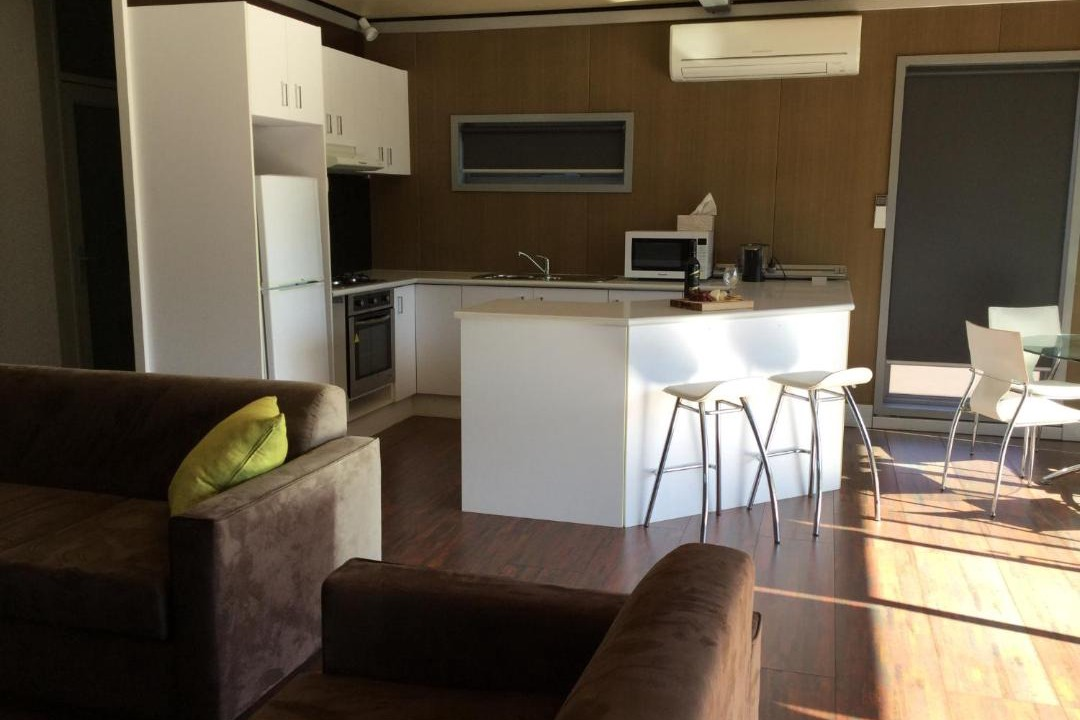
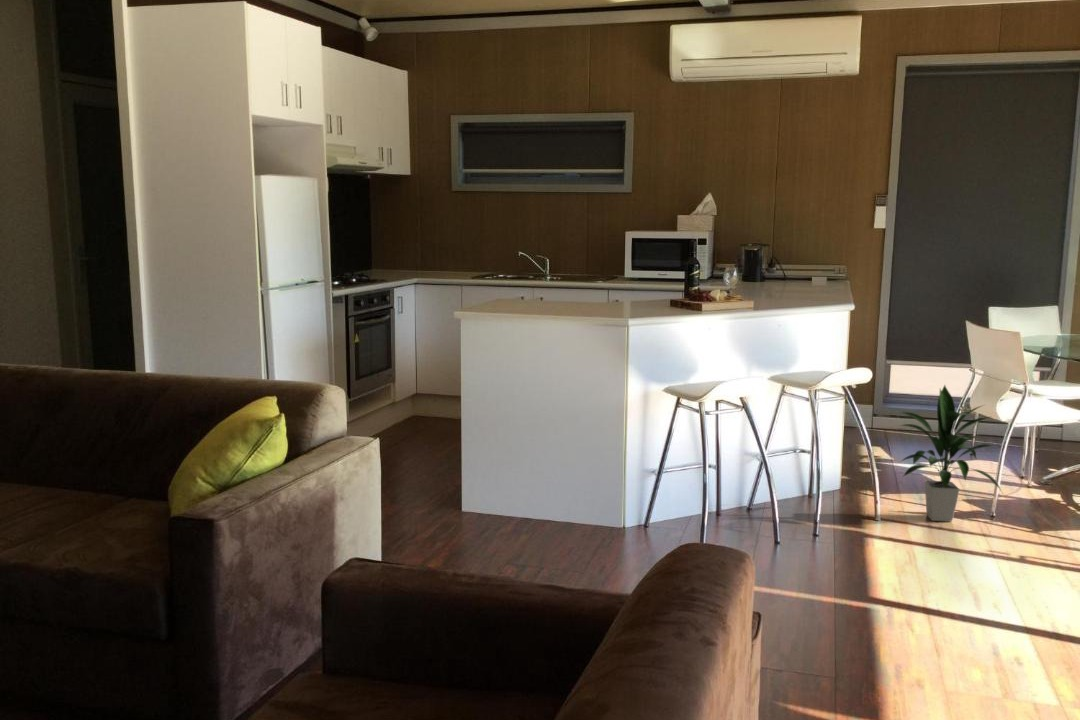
+ indoor plant [895,384,1005,523]
